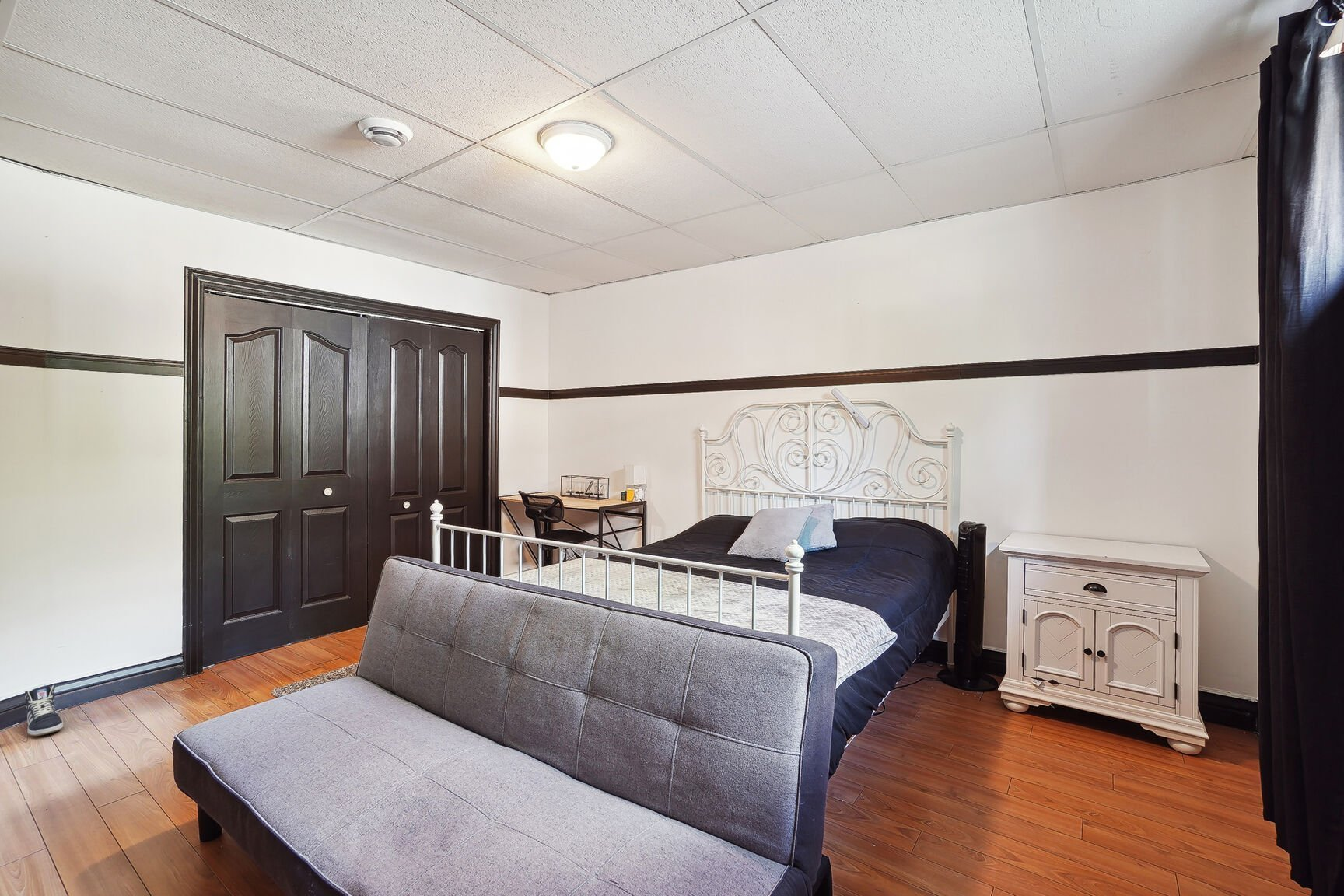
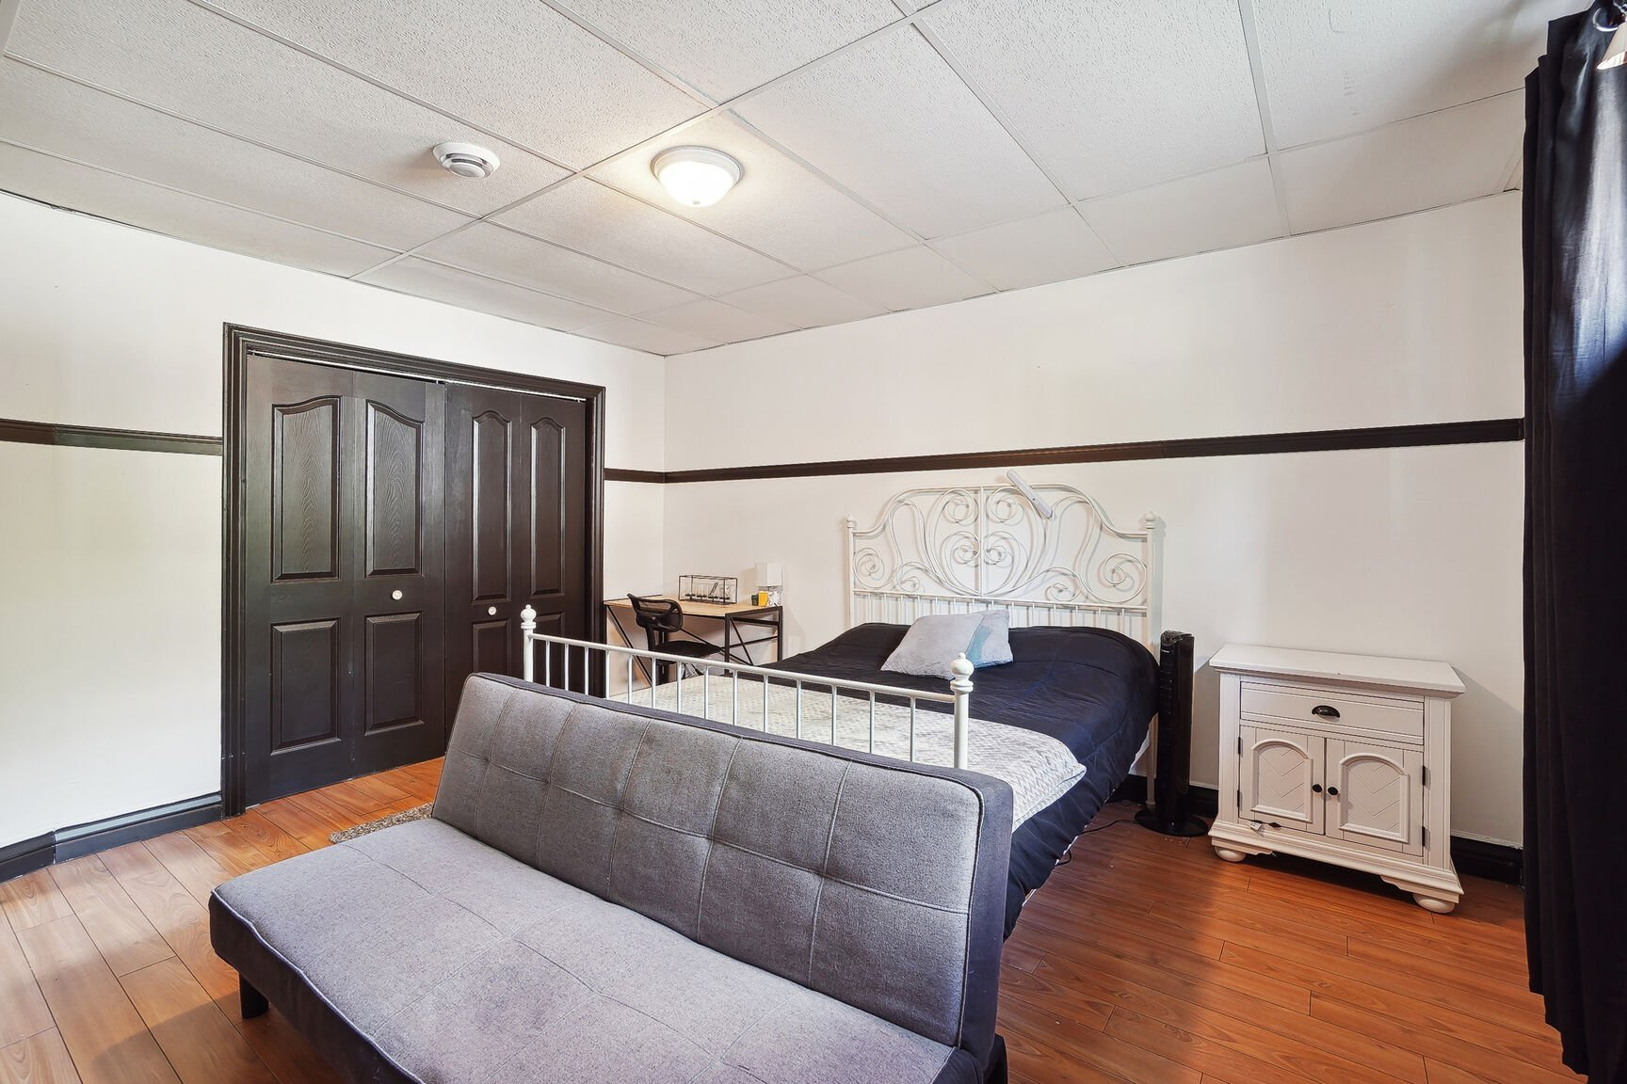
- sneaker [23,684,64,737]
